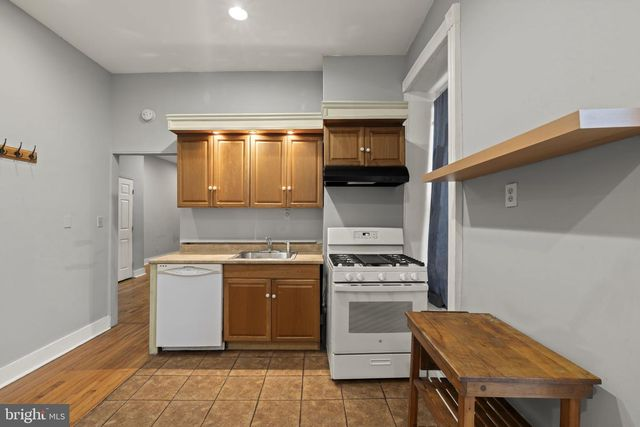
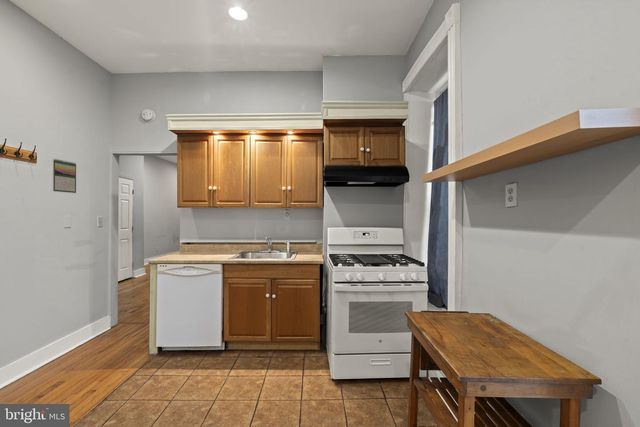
+ calendar [52,158,77,194]
